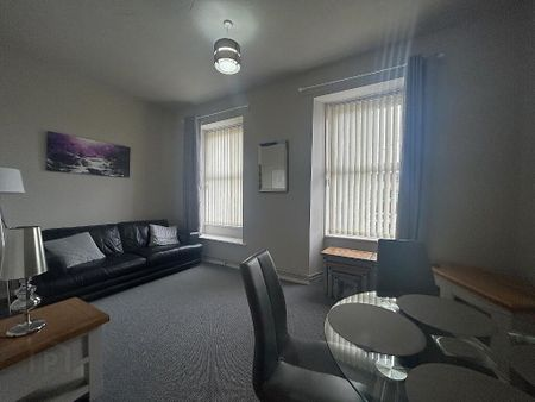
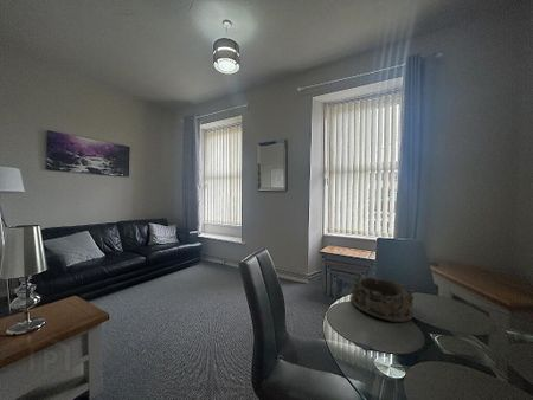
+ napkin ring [349,275,415,323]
